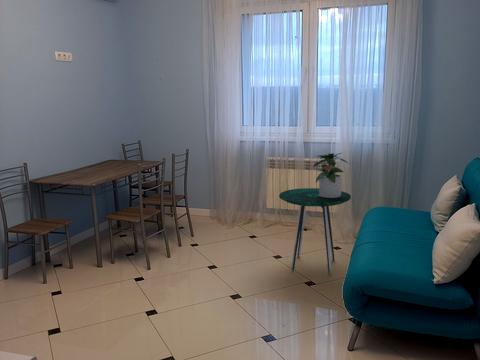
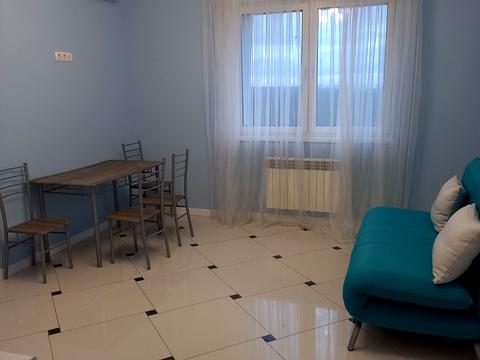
- side table [278,187,352,275]
- potted plant [312,152,350,198]
